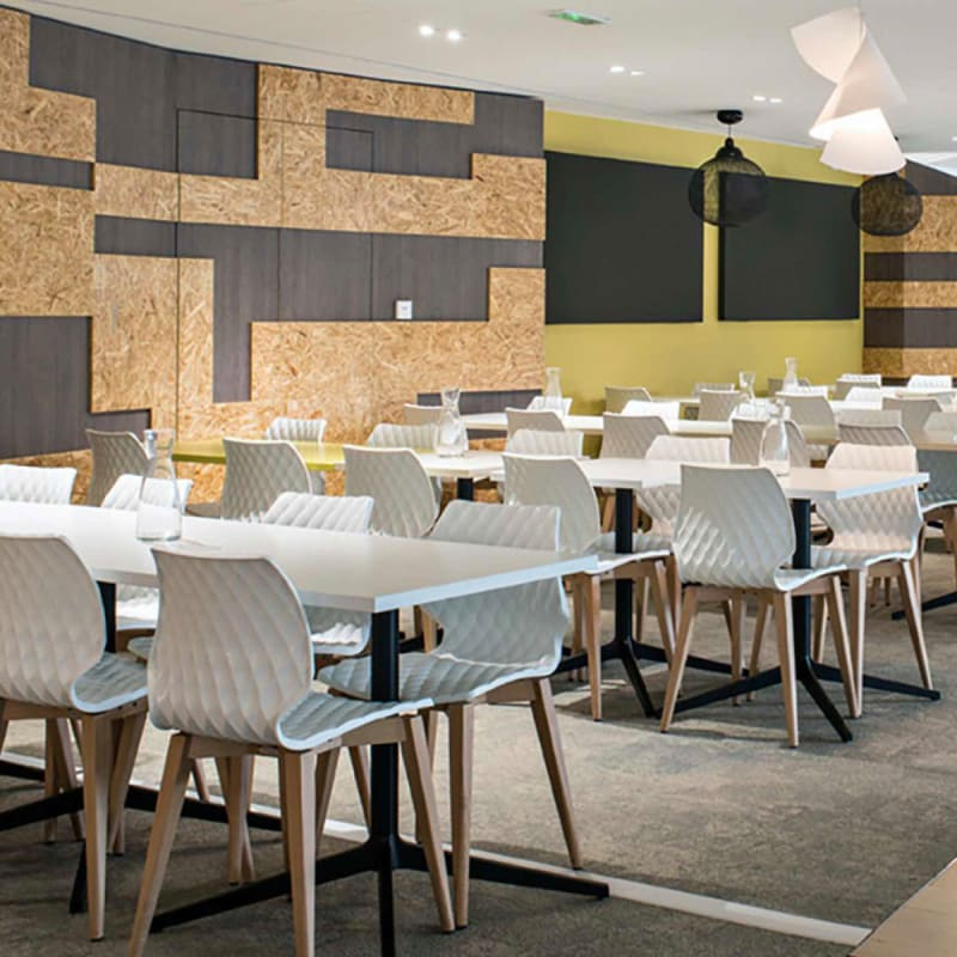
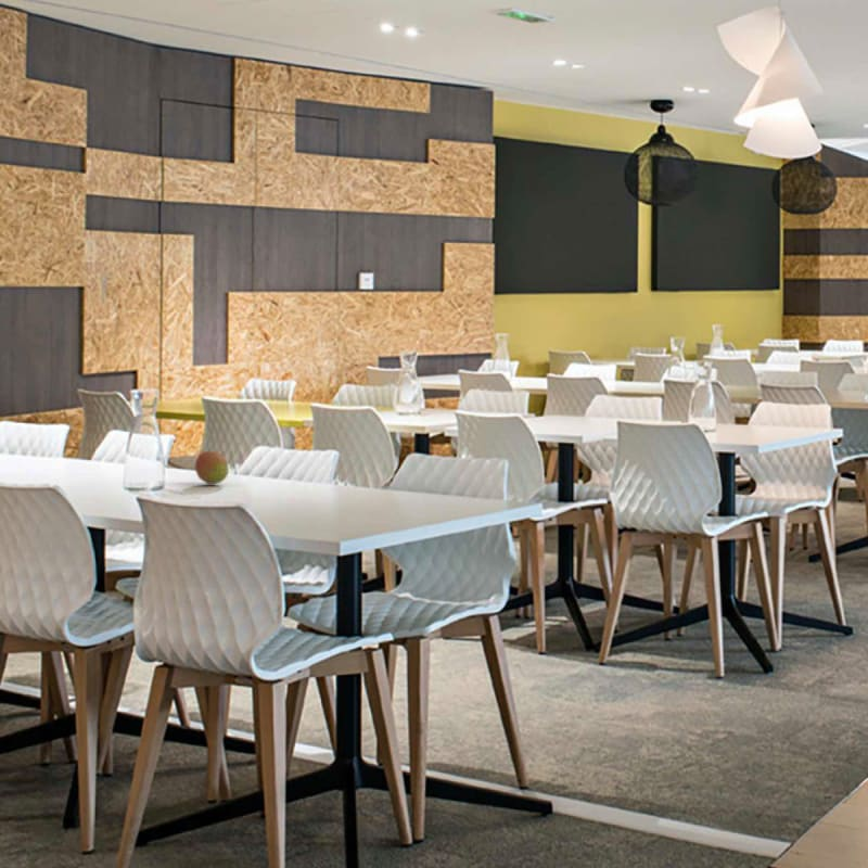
+ fruit [194,450,230,485]
